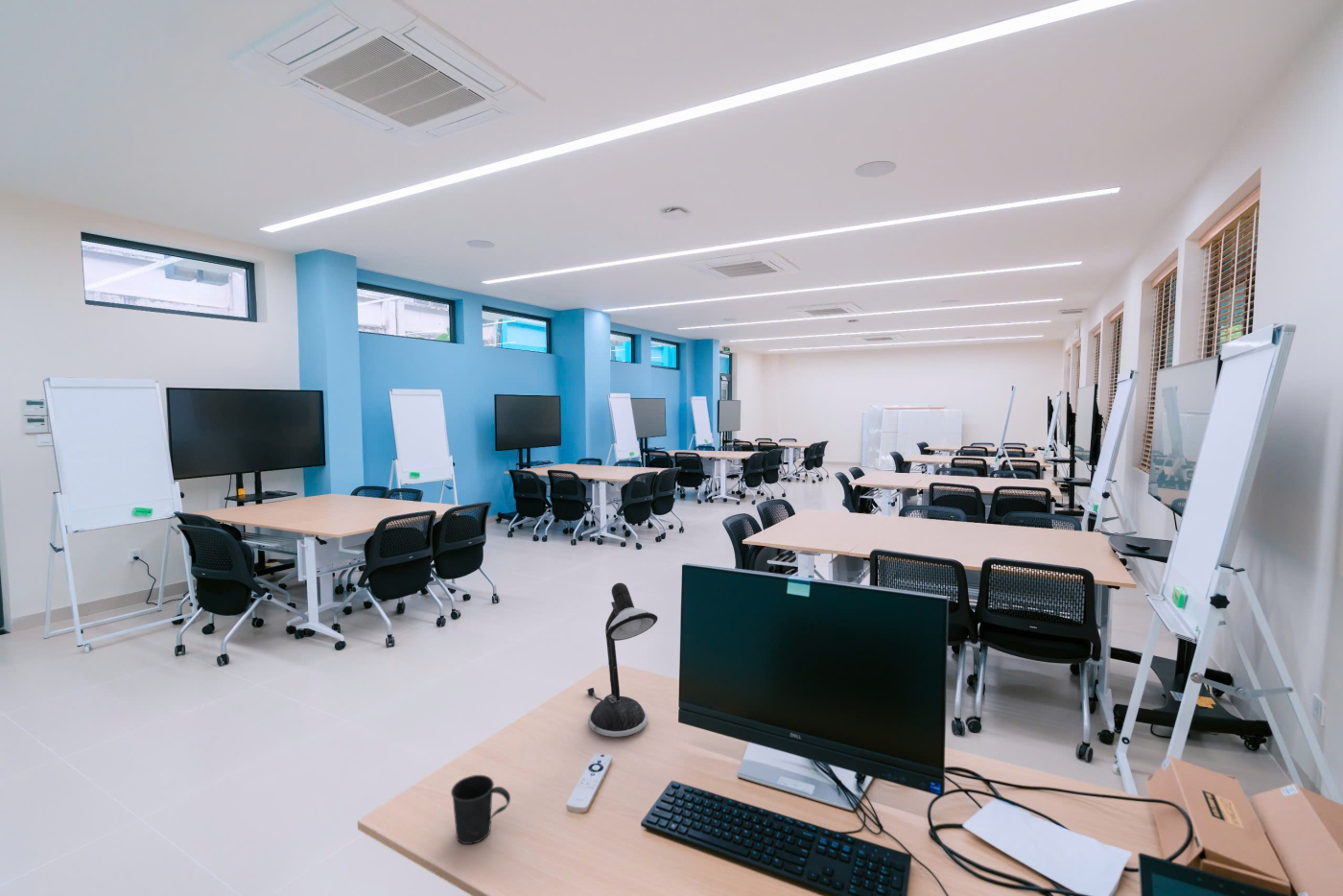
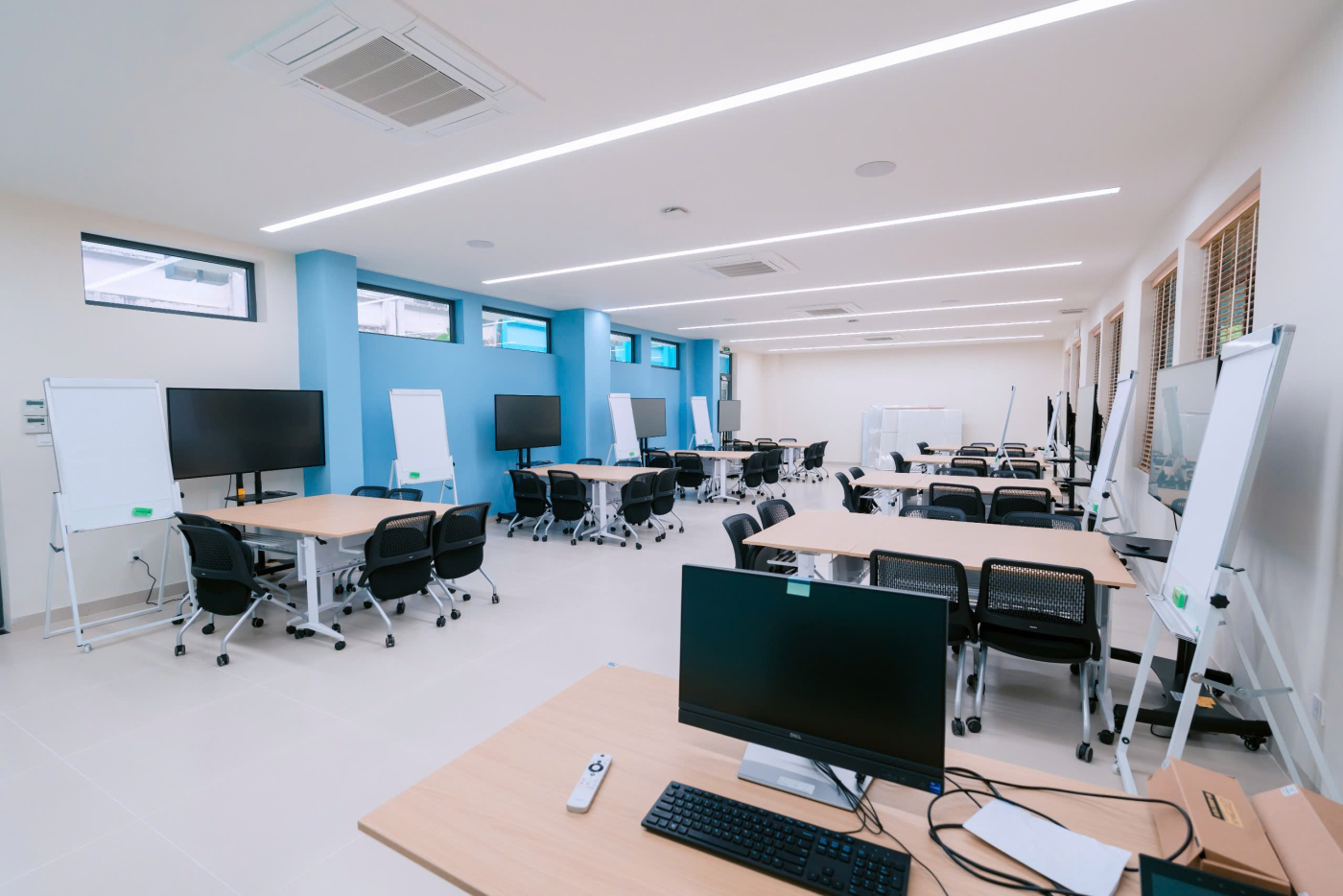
- mug [450,774,511,845]
- desk lamp [585,582,659,738]
